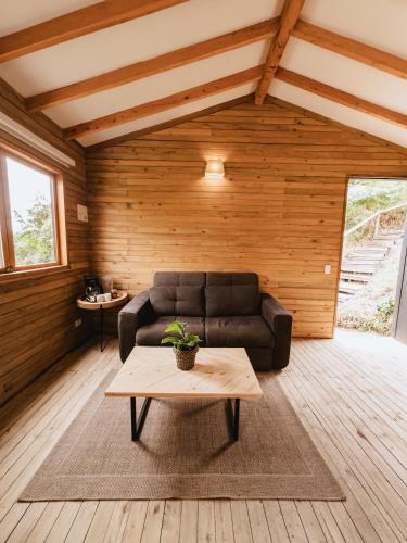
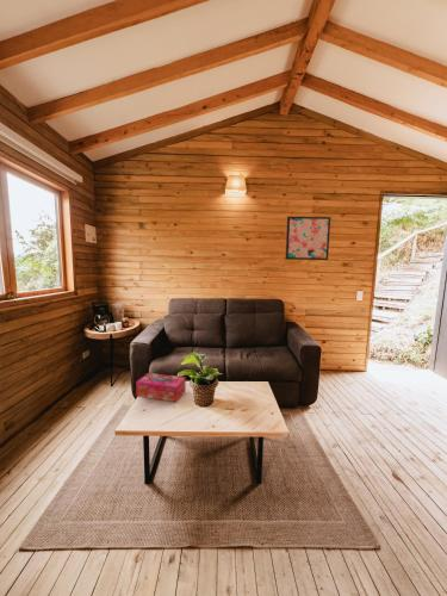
+ tissue box [135,372,187,403]
+ wall art [285,216,331,261]
